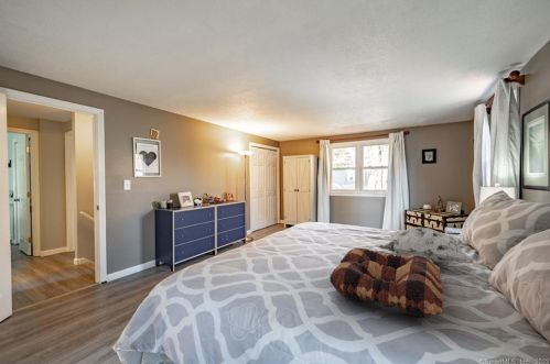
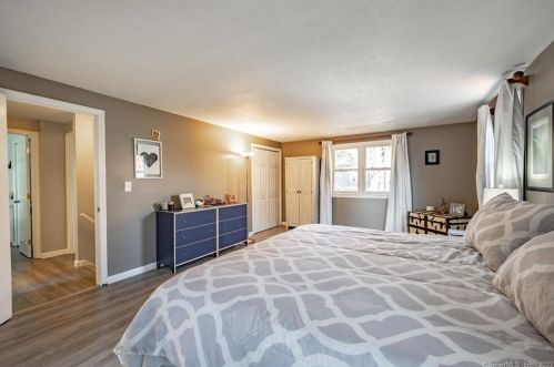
- seat cushion [328,247,444,319]
- decorative pillow [378,227,472,264]
